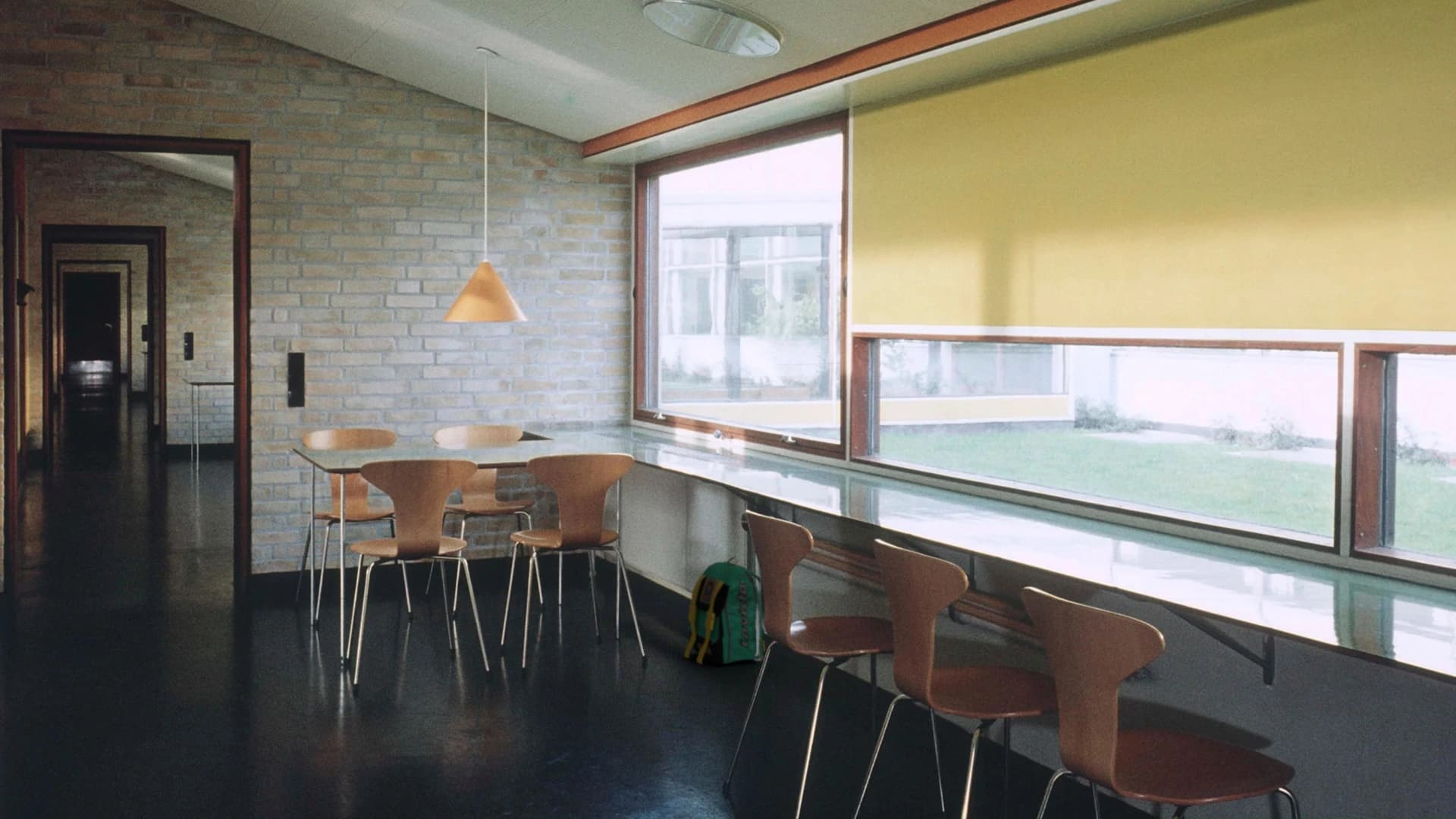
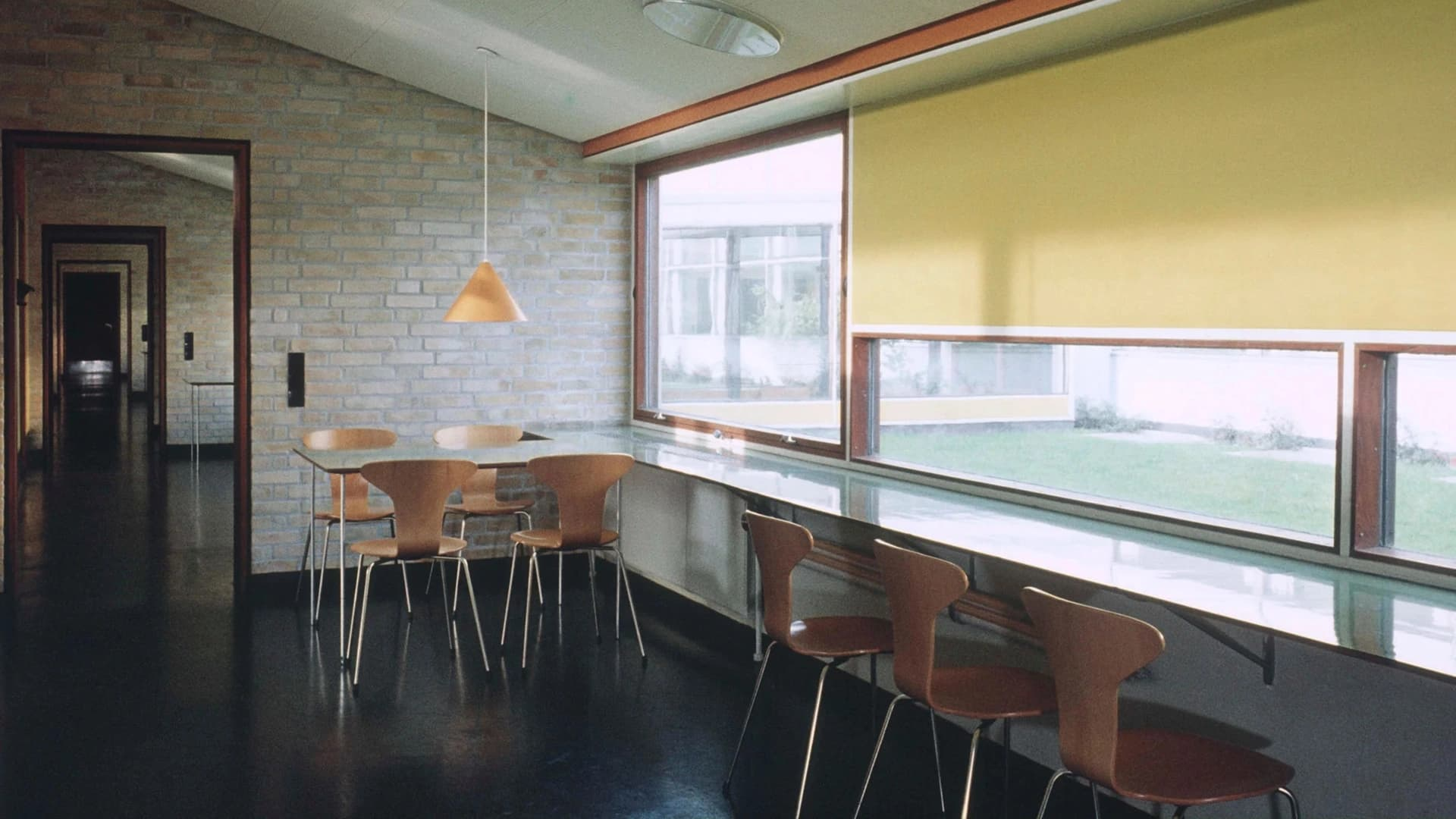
- backpack [683,557,766,665]
